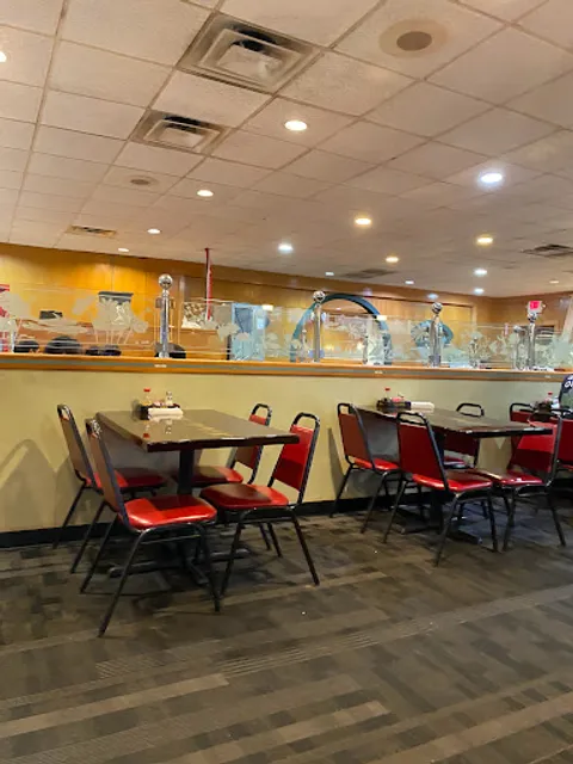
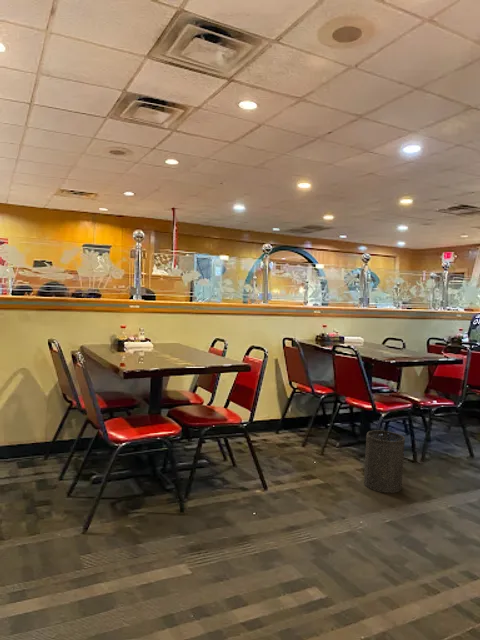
+ trash can [363,430,406,494]
